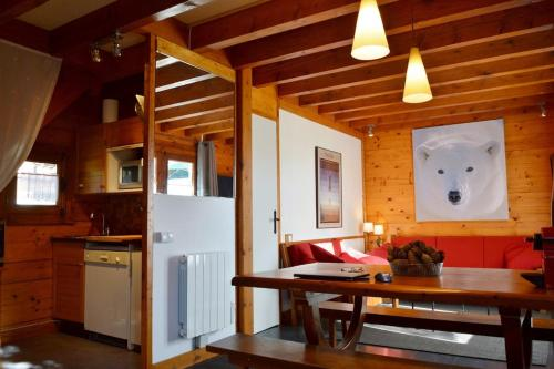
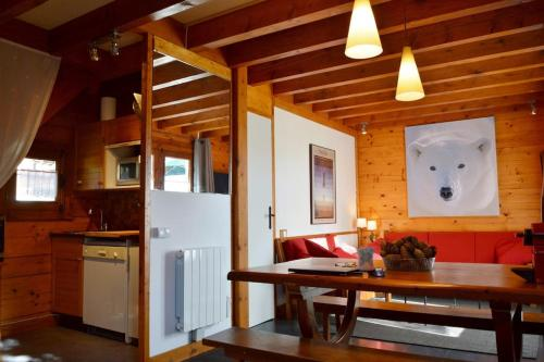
+ mug [355,246,376,272]
